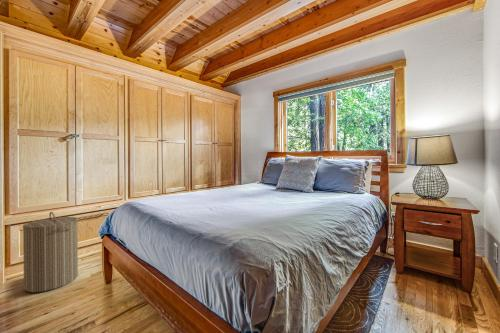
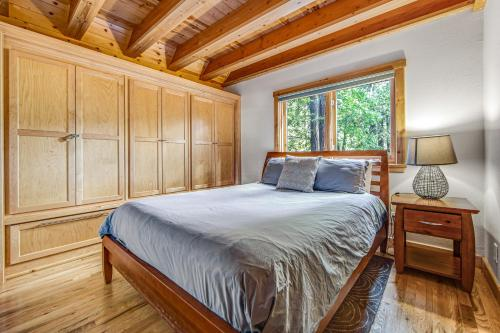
- laundry hamper [22,211,79,293]
